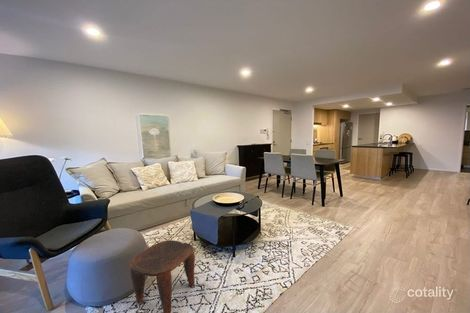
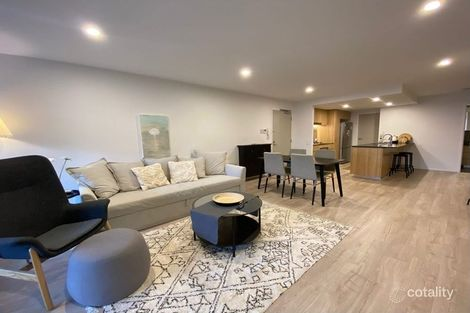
- stool [129,239,196,313]
